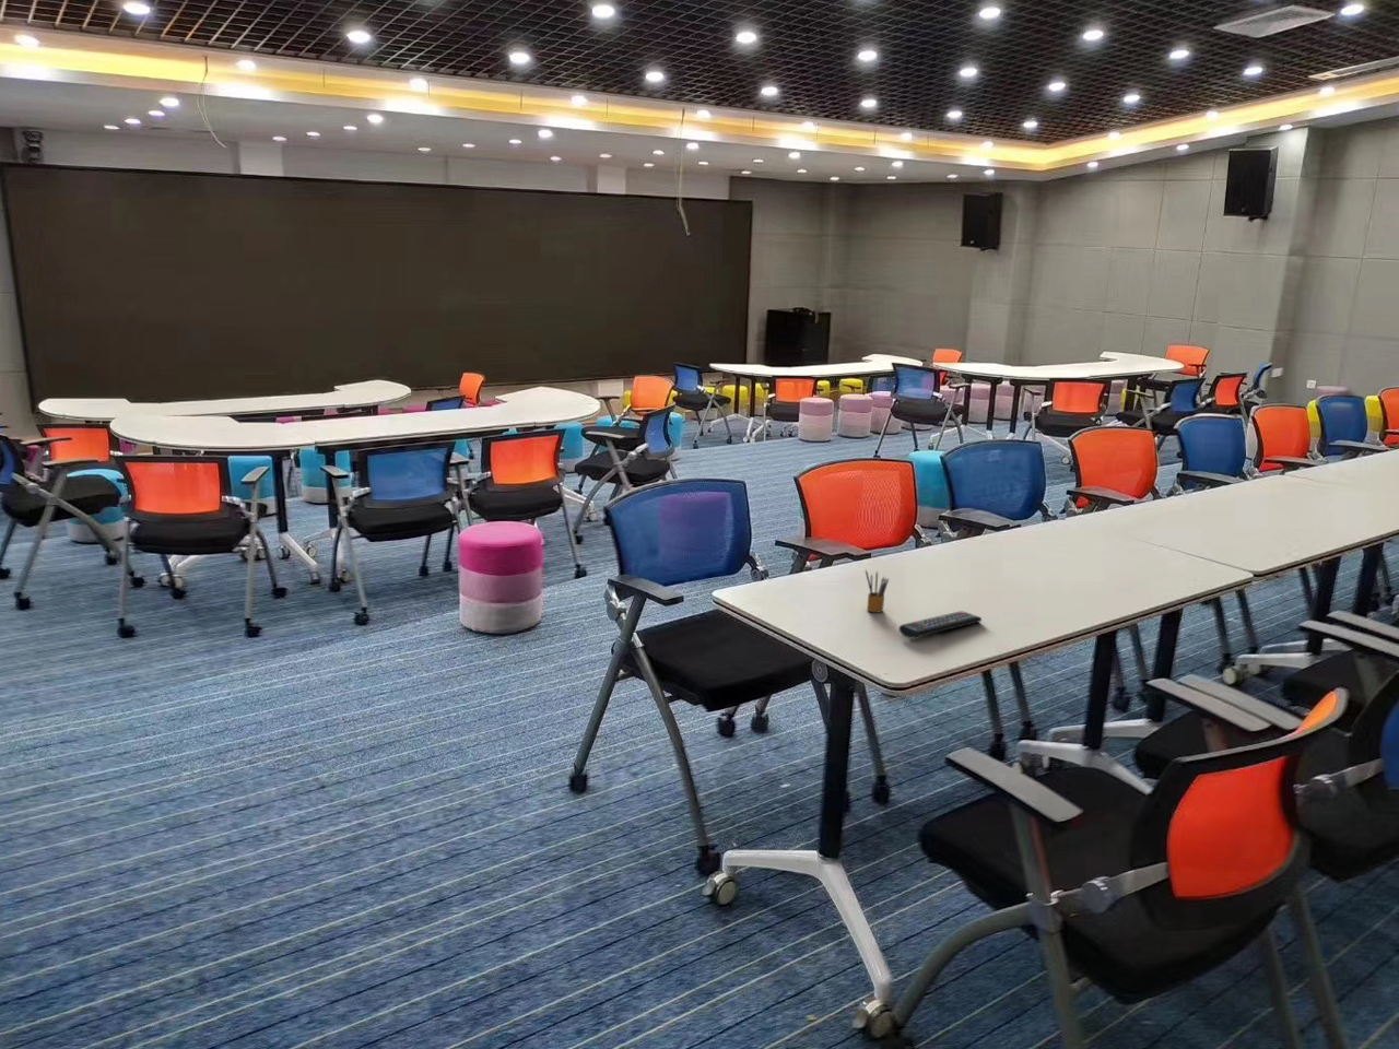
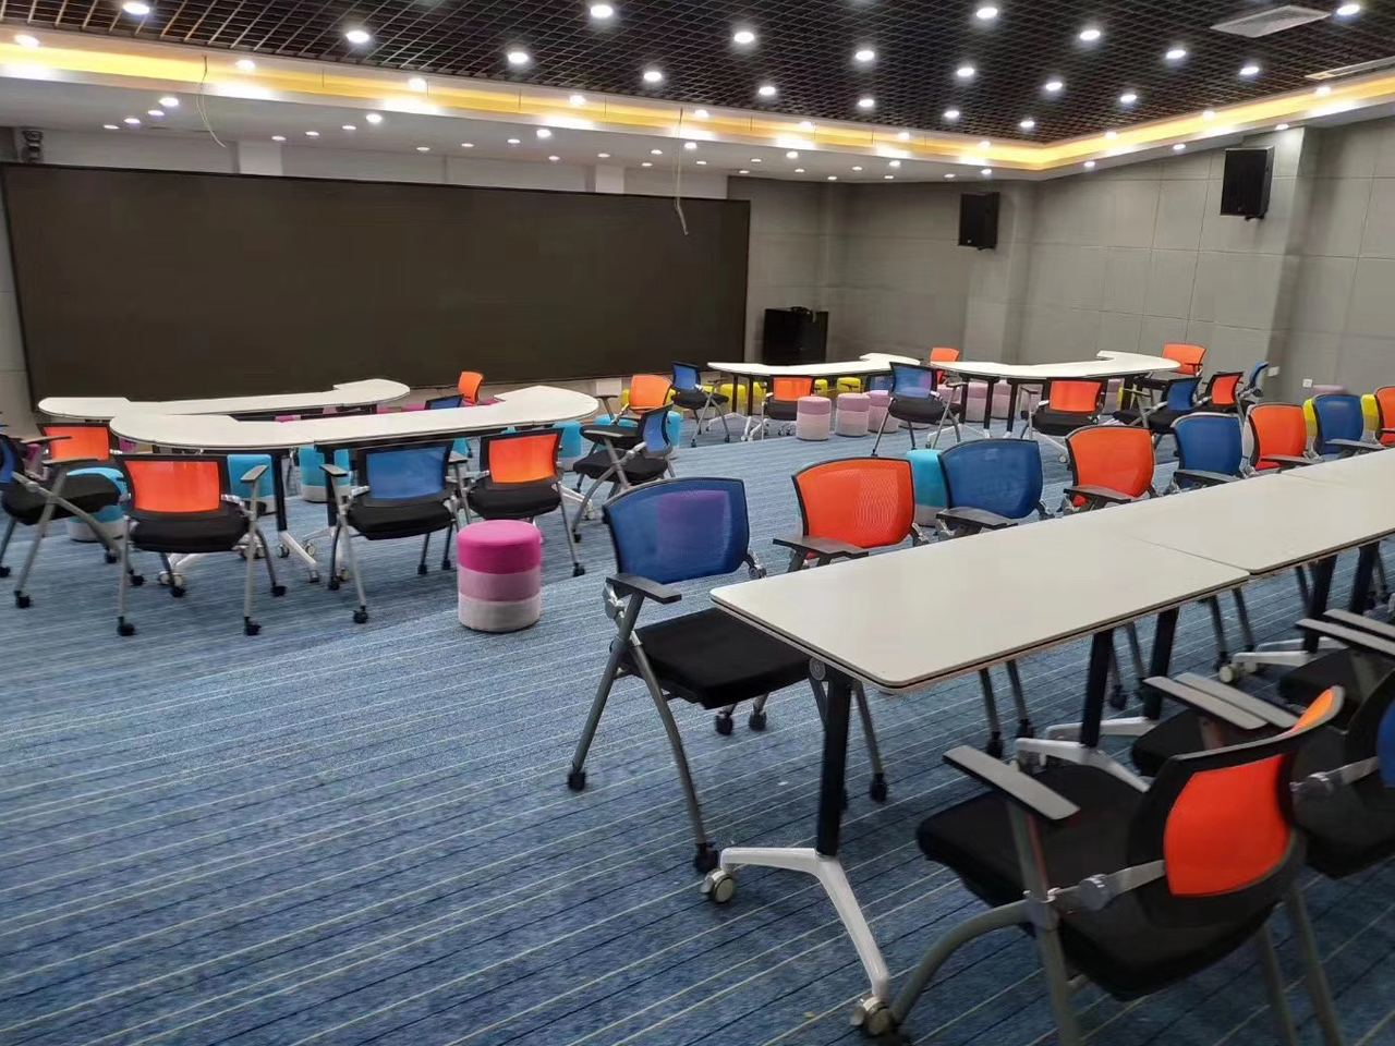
- pencil box [865,570,890,613]
- remote control [898,609,983,639]
